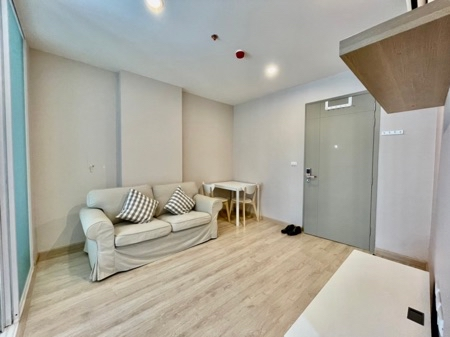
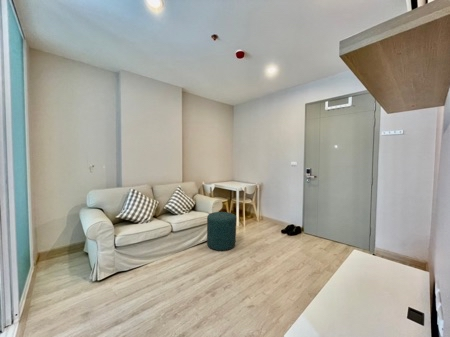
+ ottoman [206,211,237,252]
